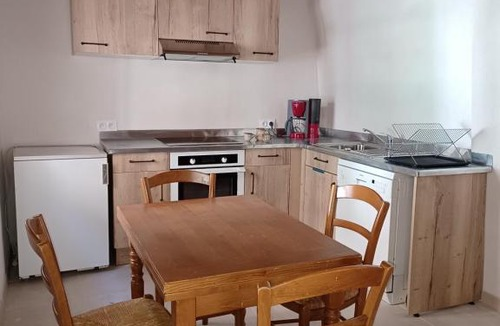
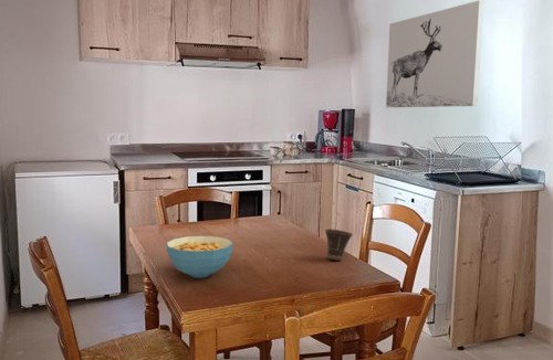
+ cereal bowl [165,235,234,278]
+ cup [324,227,353,262]
+ wall art [385,0,484,108]
